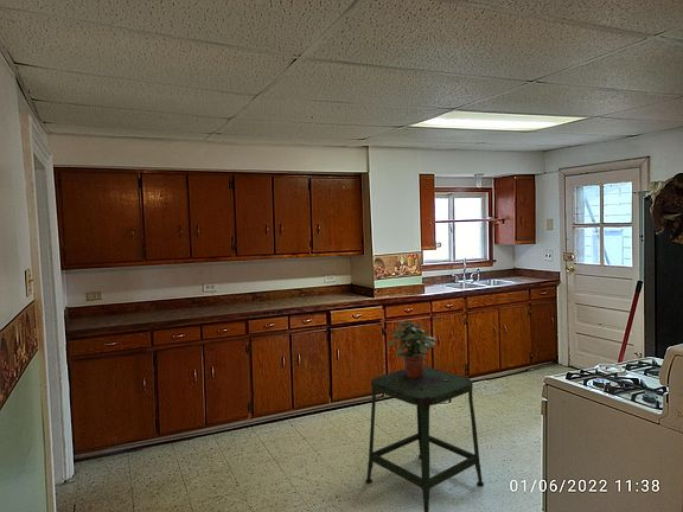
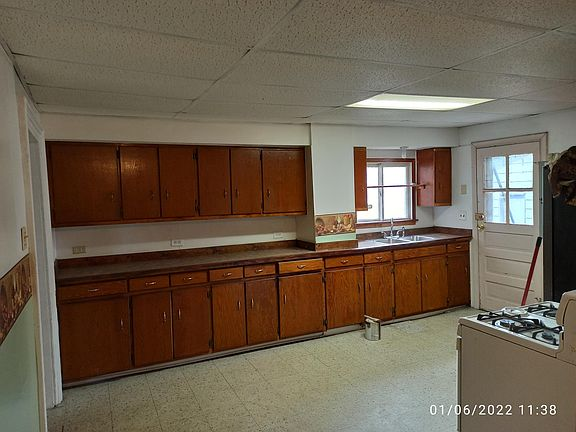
- potted plant [385,319,438,379]
- stool [364,365,485,512]
